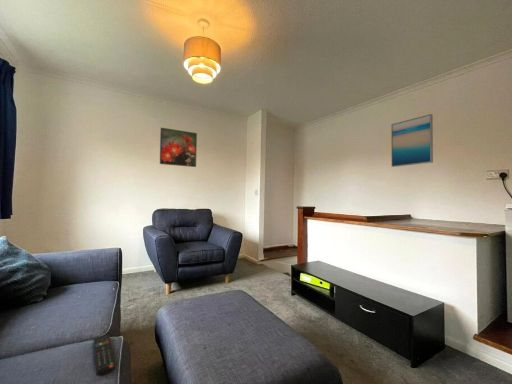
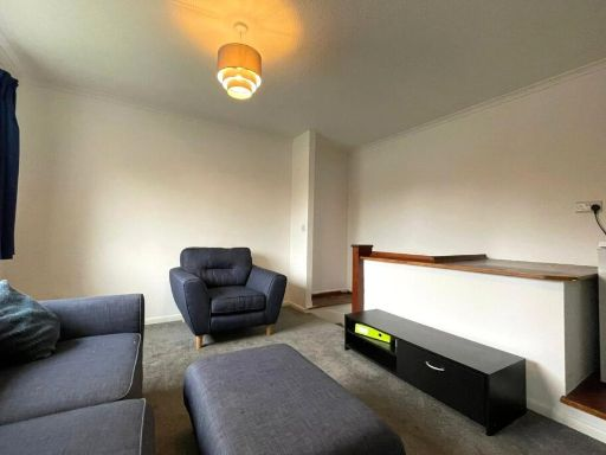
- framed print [159,127,198,168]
- remote control [93,333,116,377]
- wall art [390,113,434,168]
